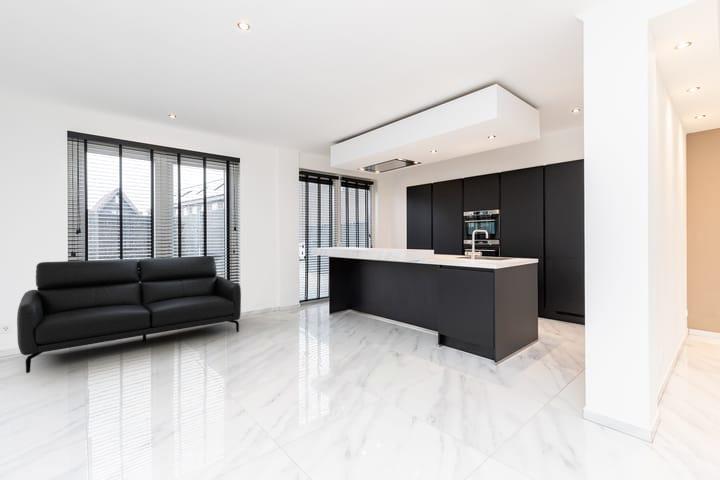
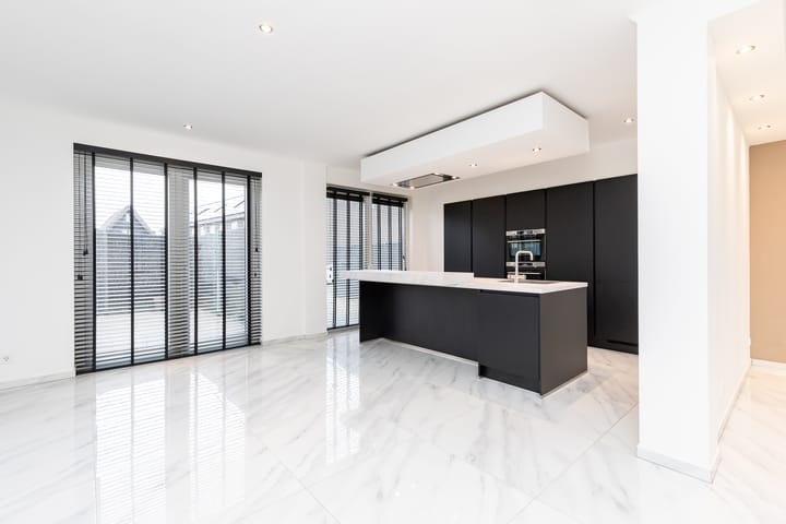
- sofa [16,255,242,374]
